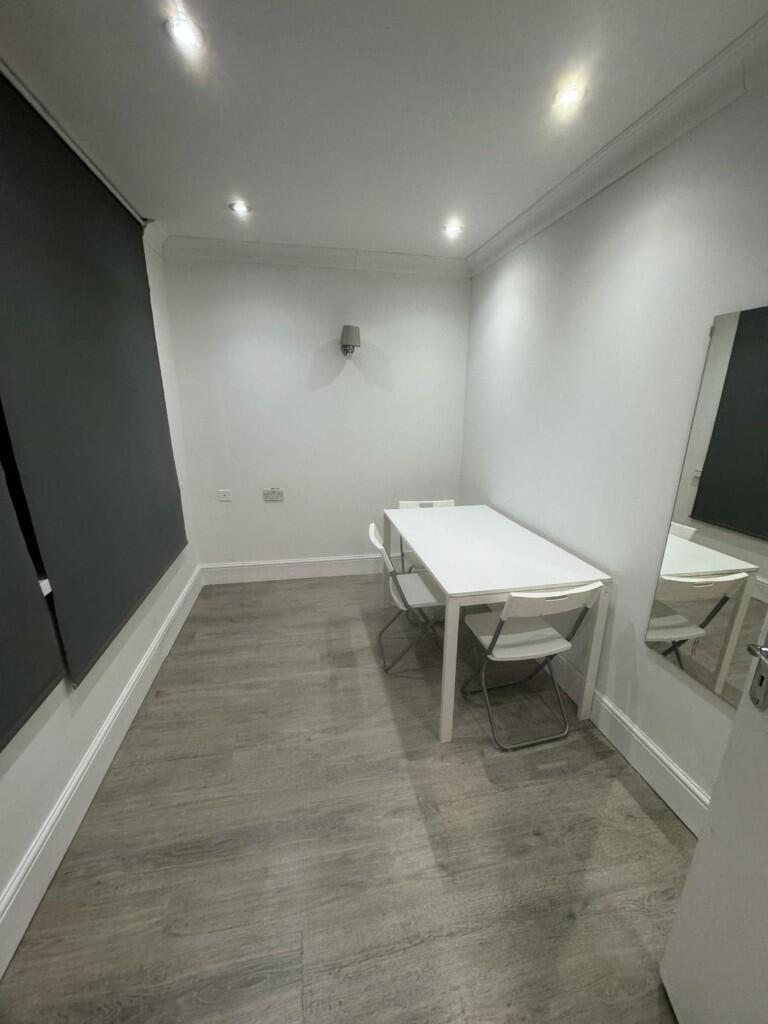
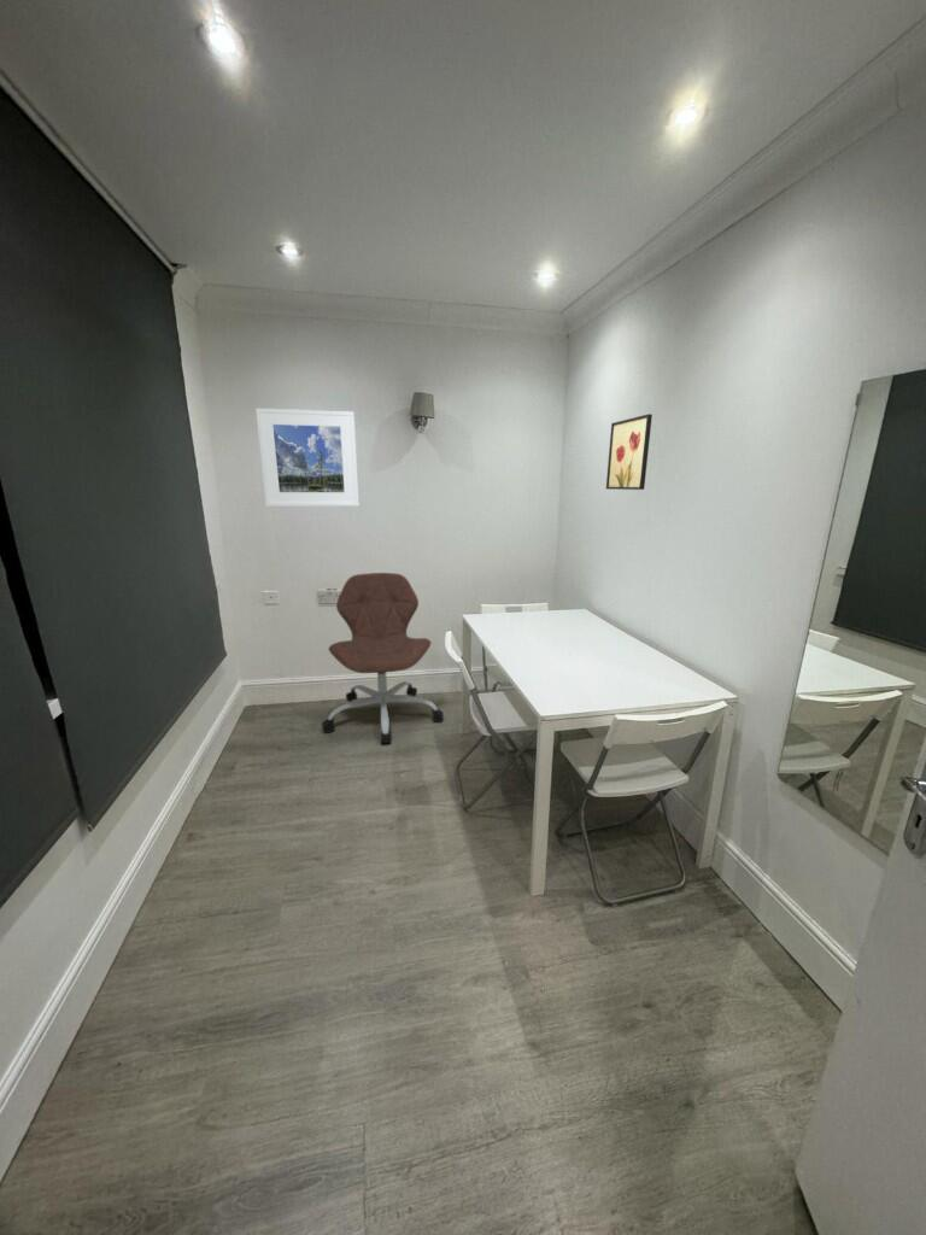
+ office chair [321,572,445,745]
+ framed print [254,406,361,508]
+ wall art [605,412,654,491]
